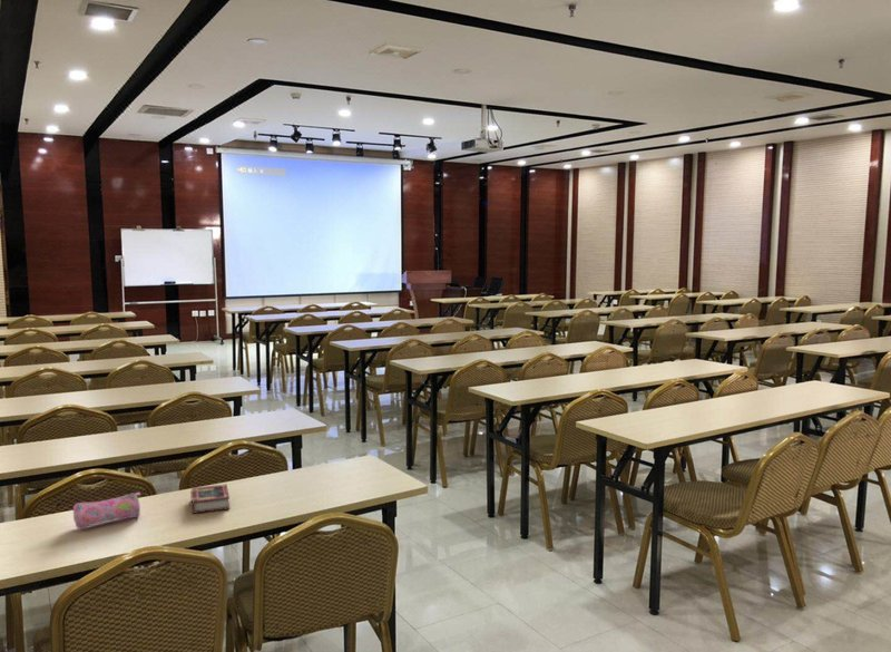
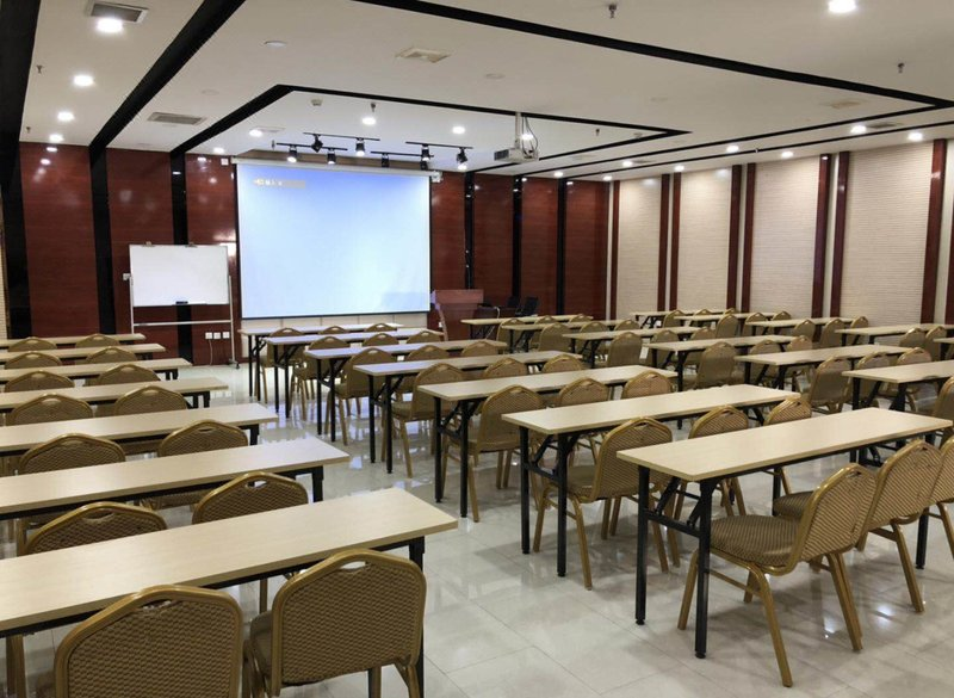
- pencil case [72,492,141,529]
- book [189,483,231,515]
